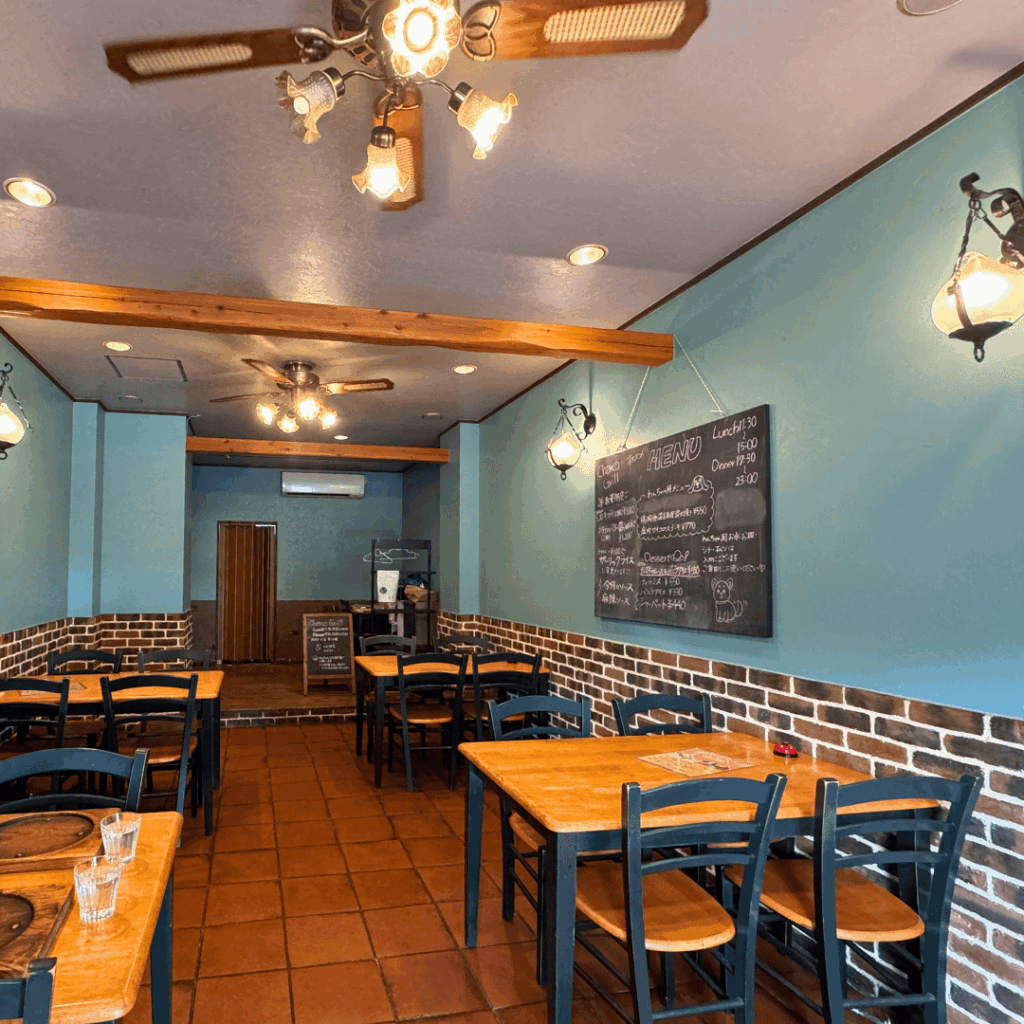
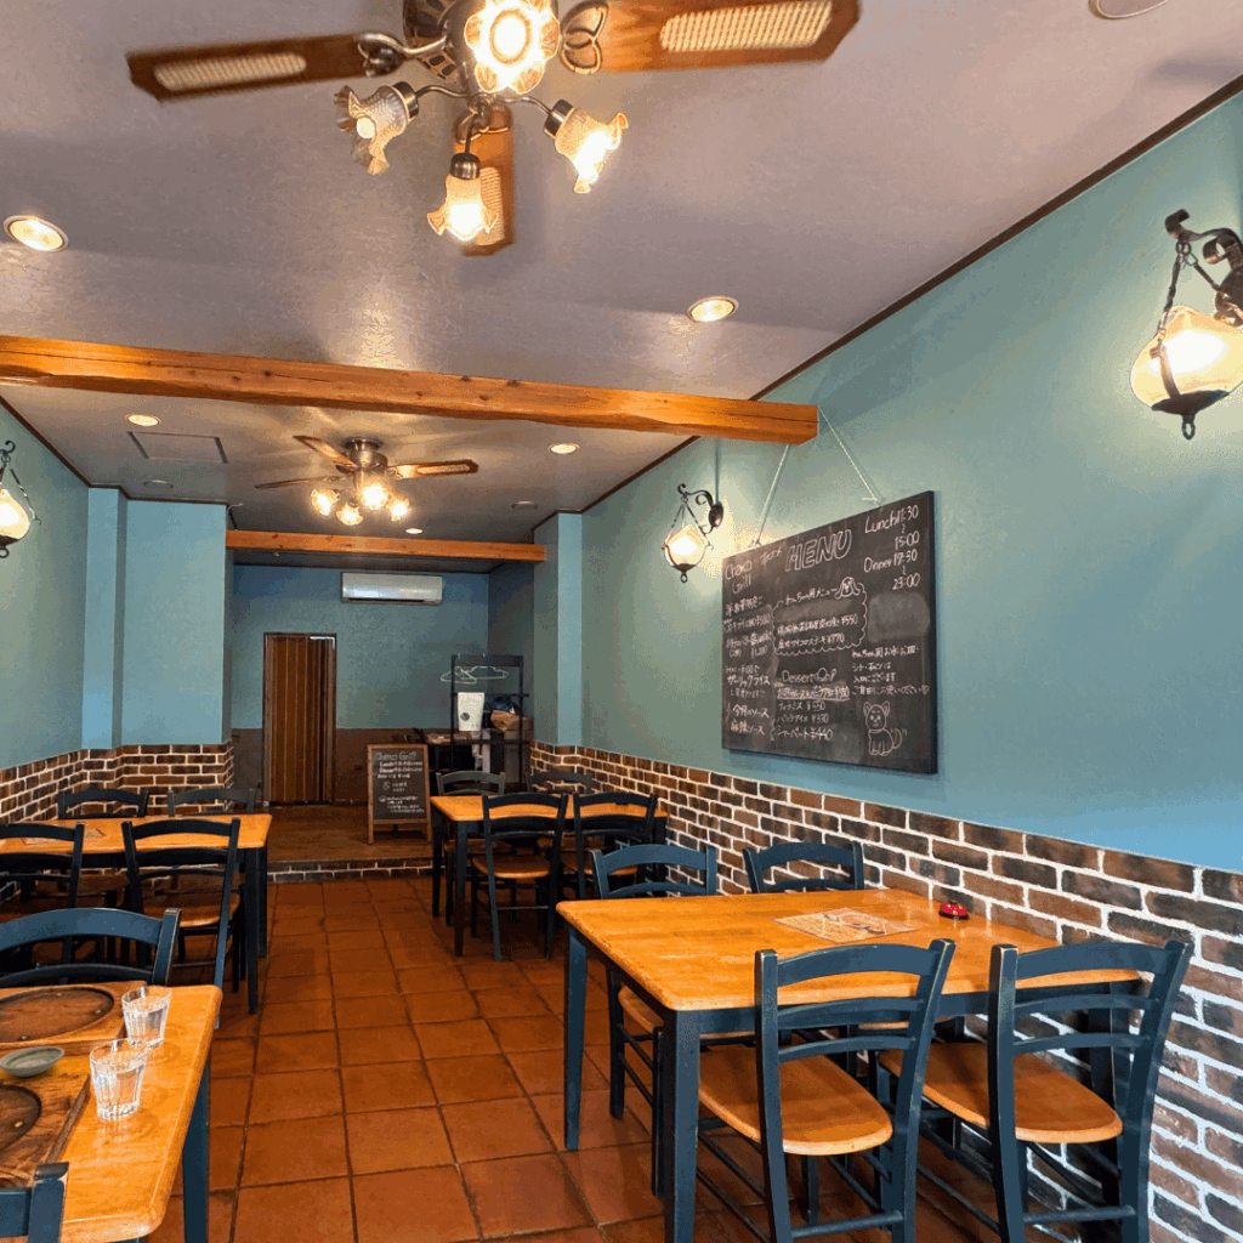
+ saucer [0,1045,66,1078]
